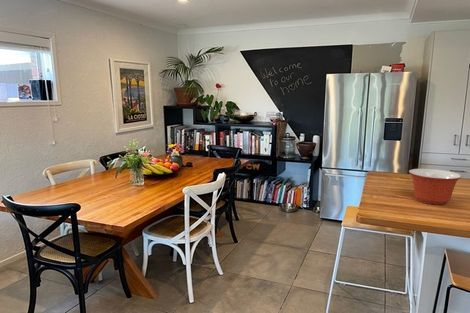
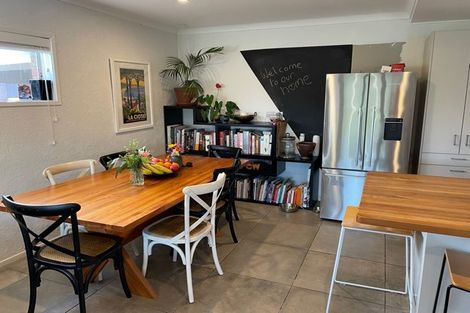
- mixing bowl [408,168,462,205]
